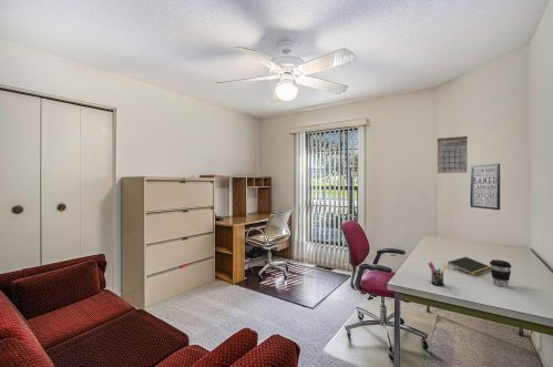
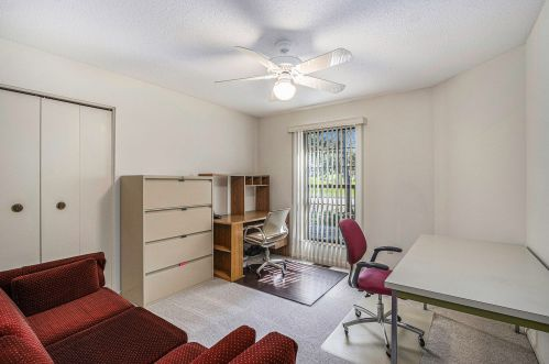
- calendar [437,135,469,174]
- coffee cup [489,258,512,288]
- notepad [447,256,491,277]
- wall art [469,163,501,211]
- pen holder [427,261,448,287]
